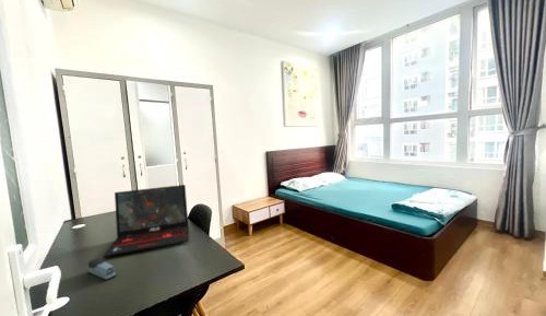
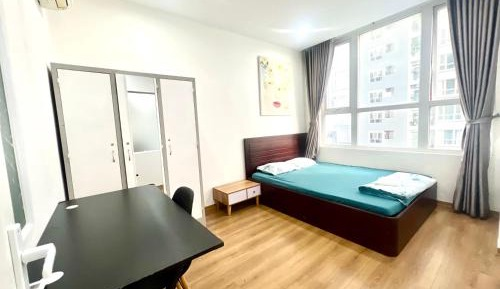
- laptop [102,184,190,258]
- stapler [87,257,118,281]
